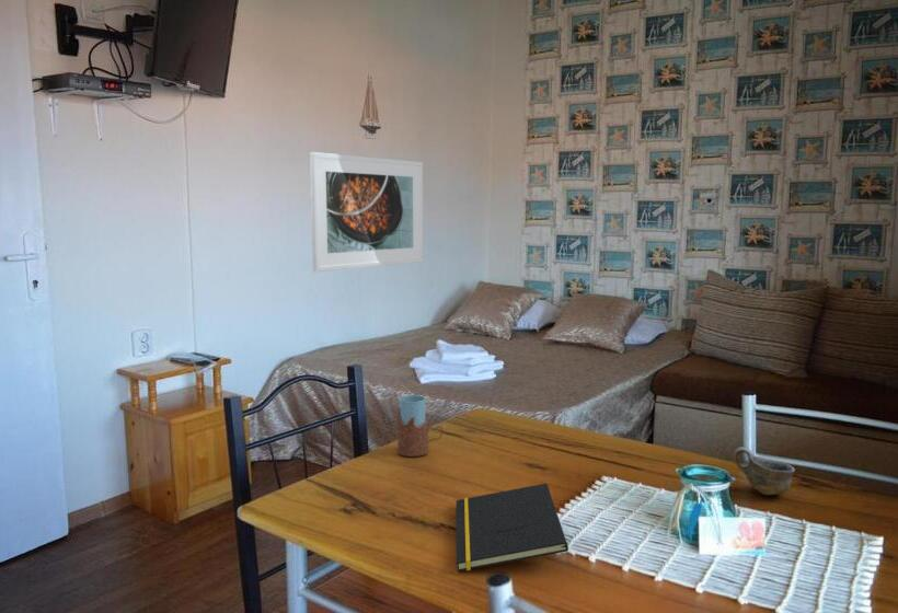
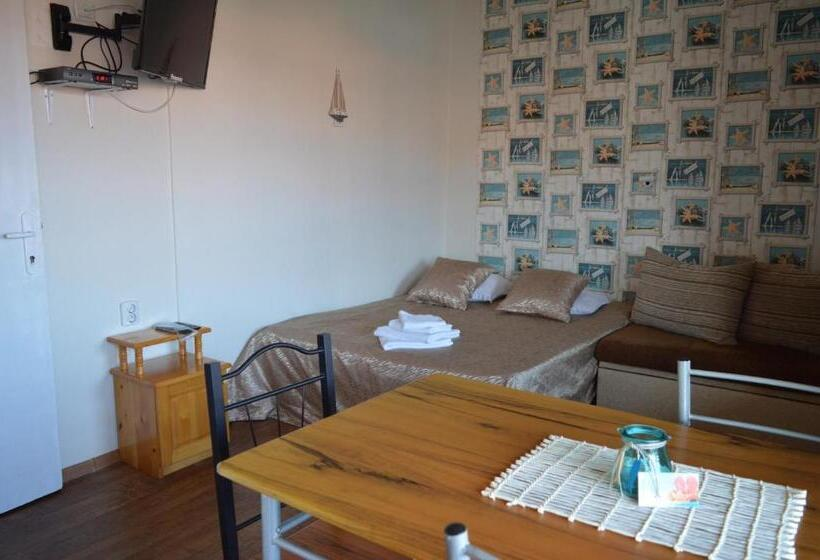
- drinking glass [395,394,444,458]
- notepad [456,483,569,572]
- cup [732,446,796,496]
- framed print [309,151,424,273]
